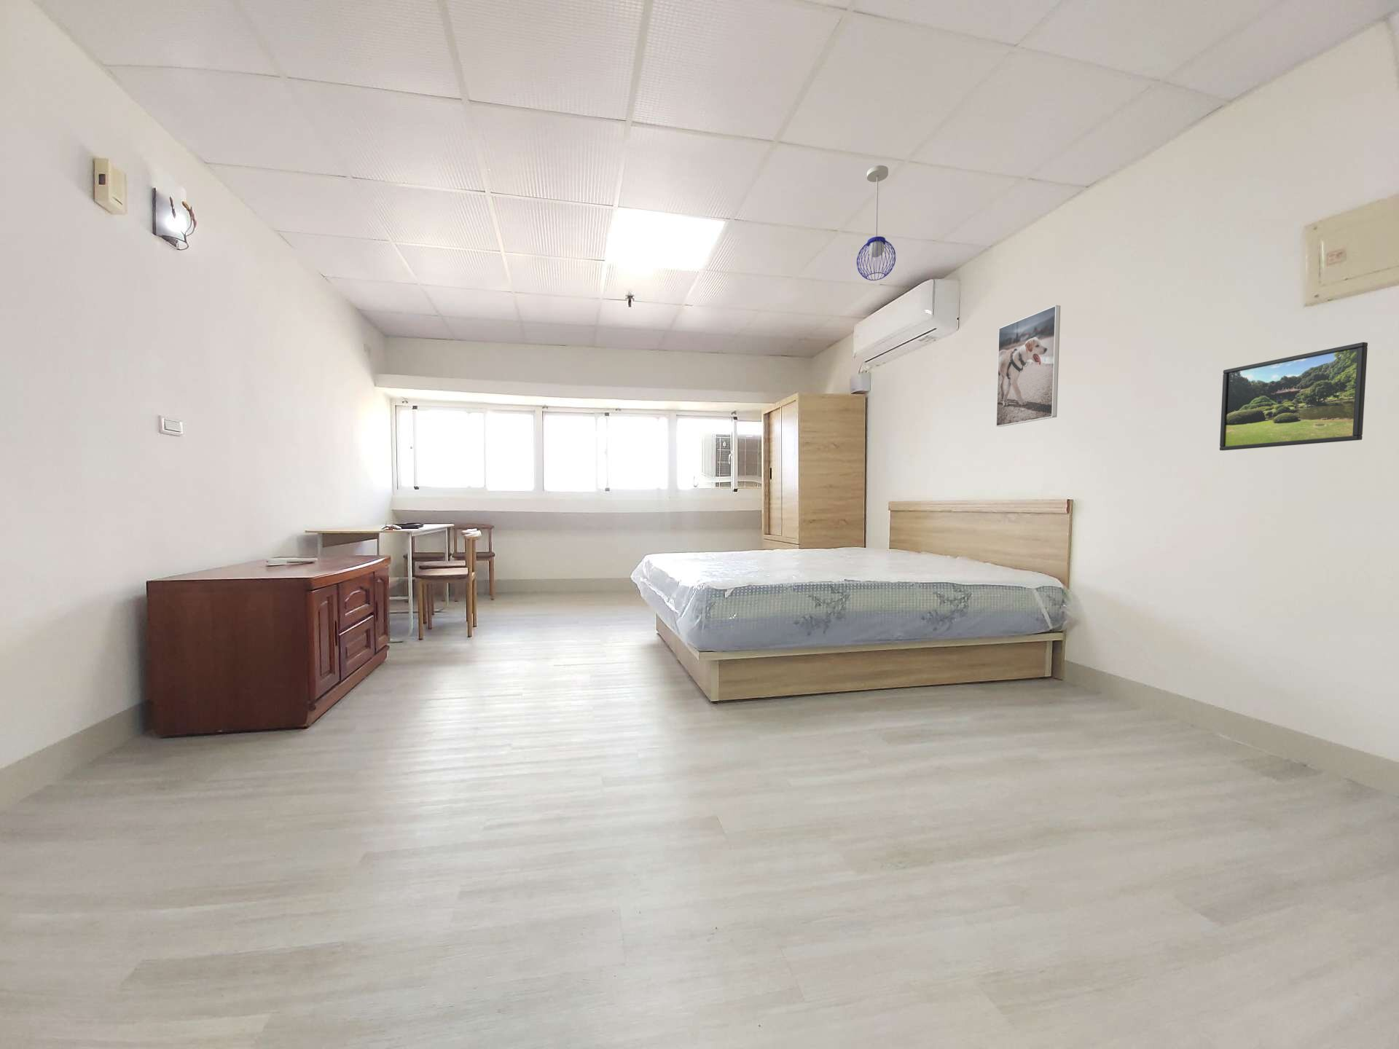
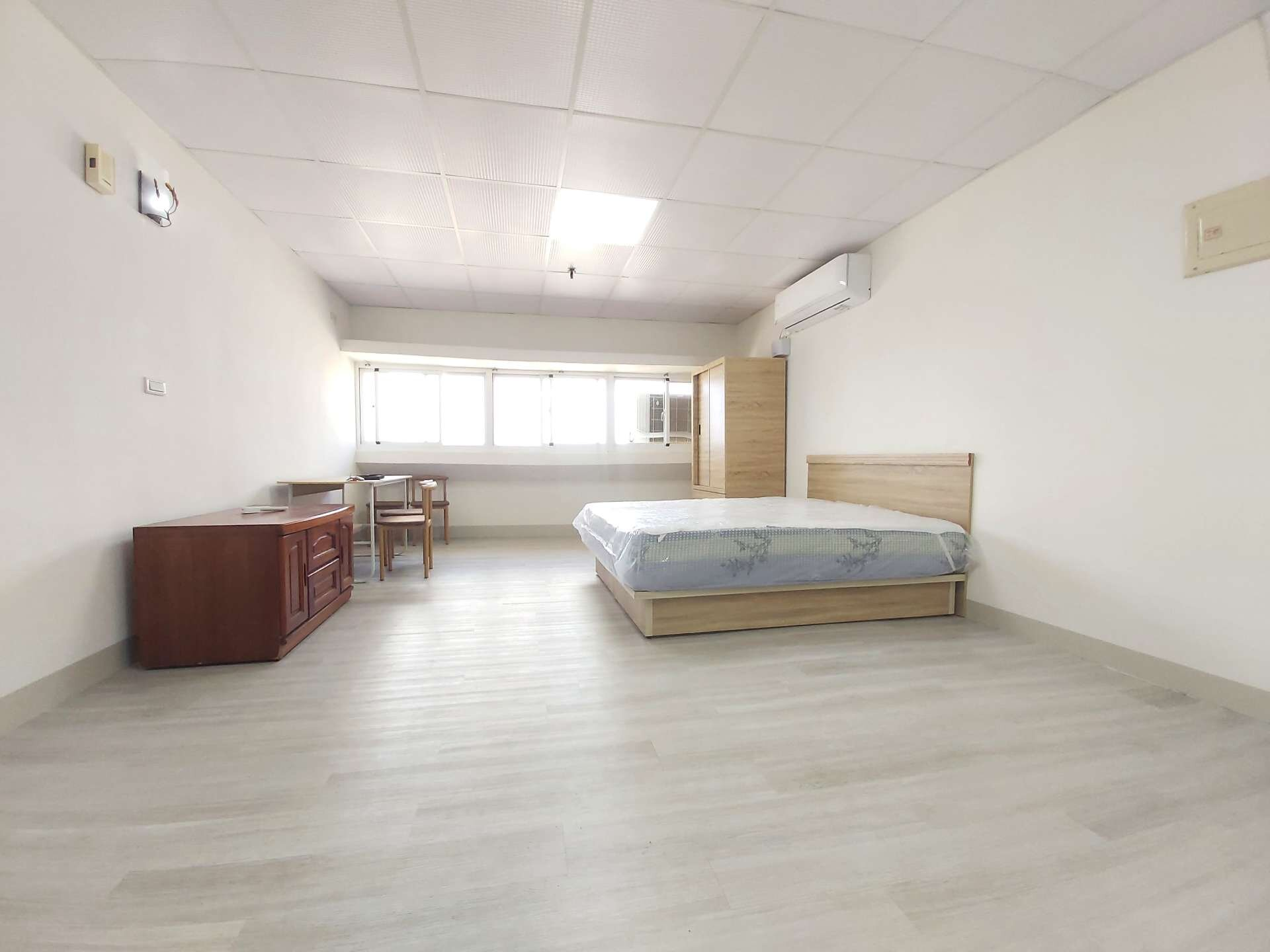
- pendant light [856,164,897,281]
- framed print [996,304,1061,428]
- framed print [1219,342,1368,451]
